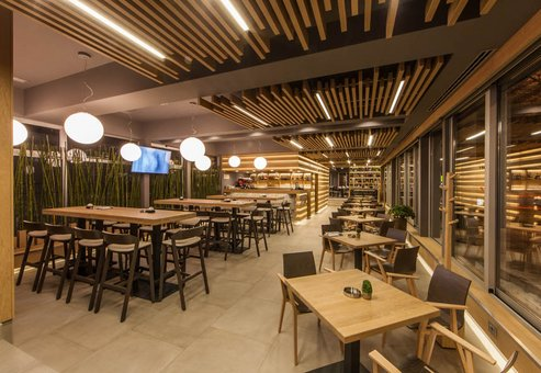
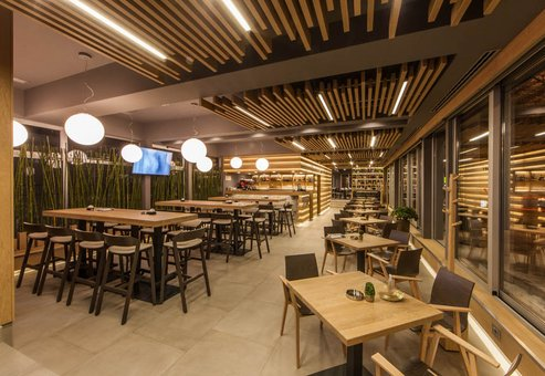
+ candle holder [377,274,407,302]
